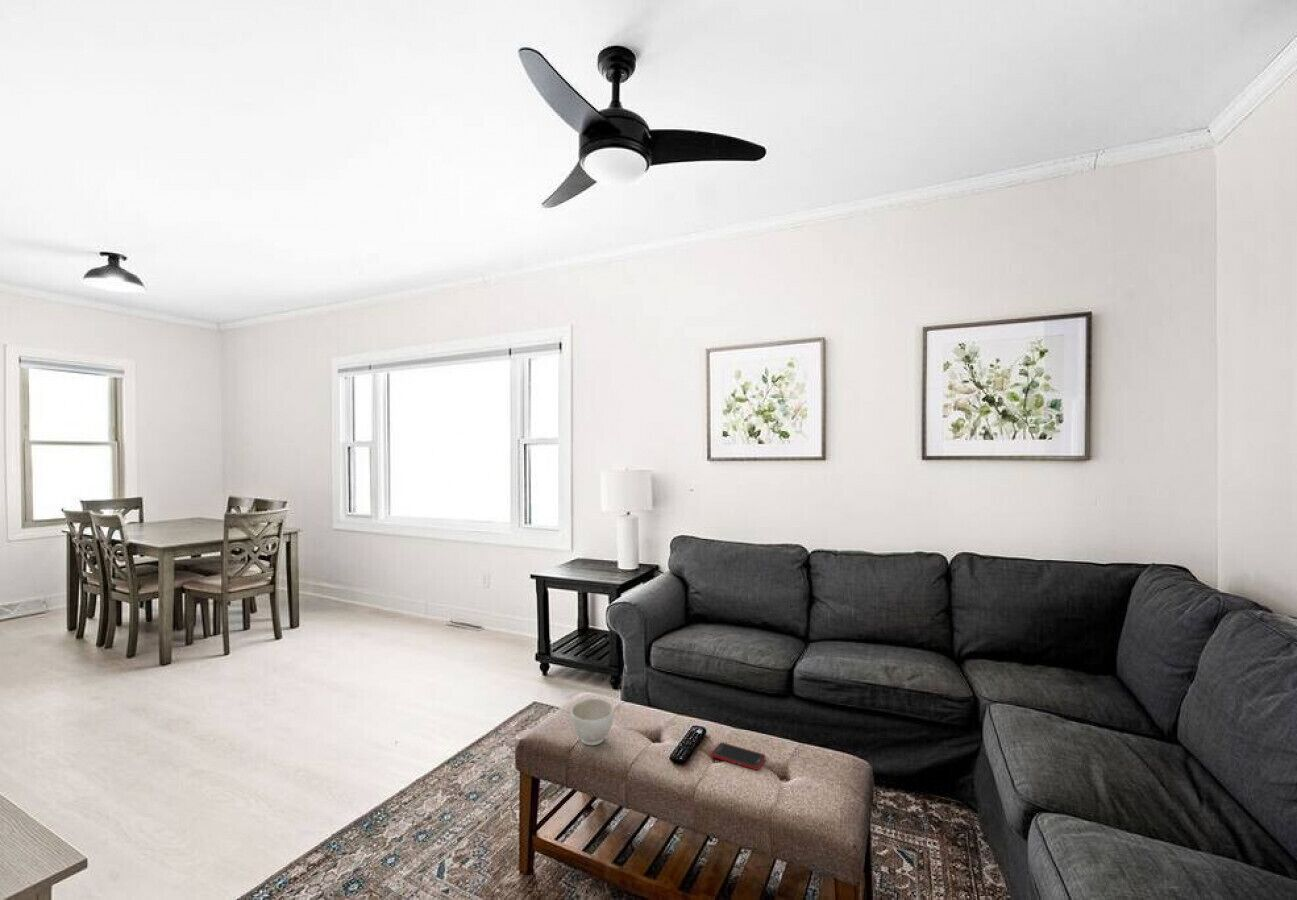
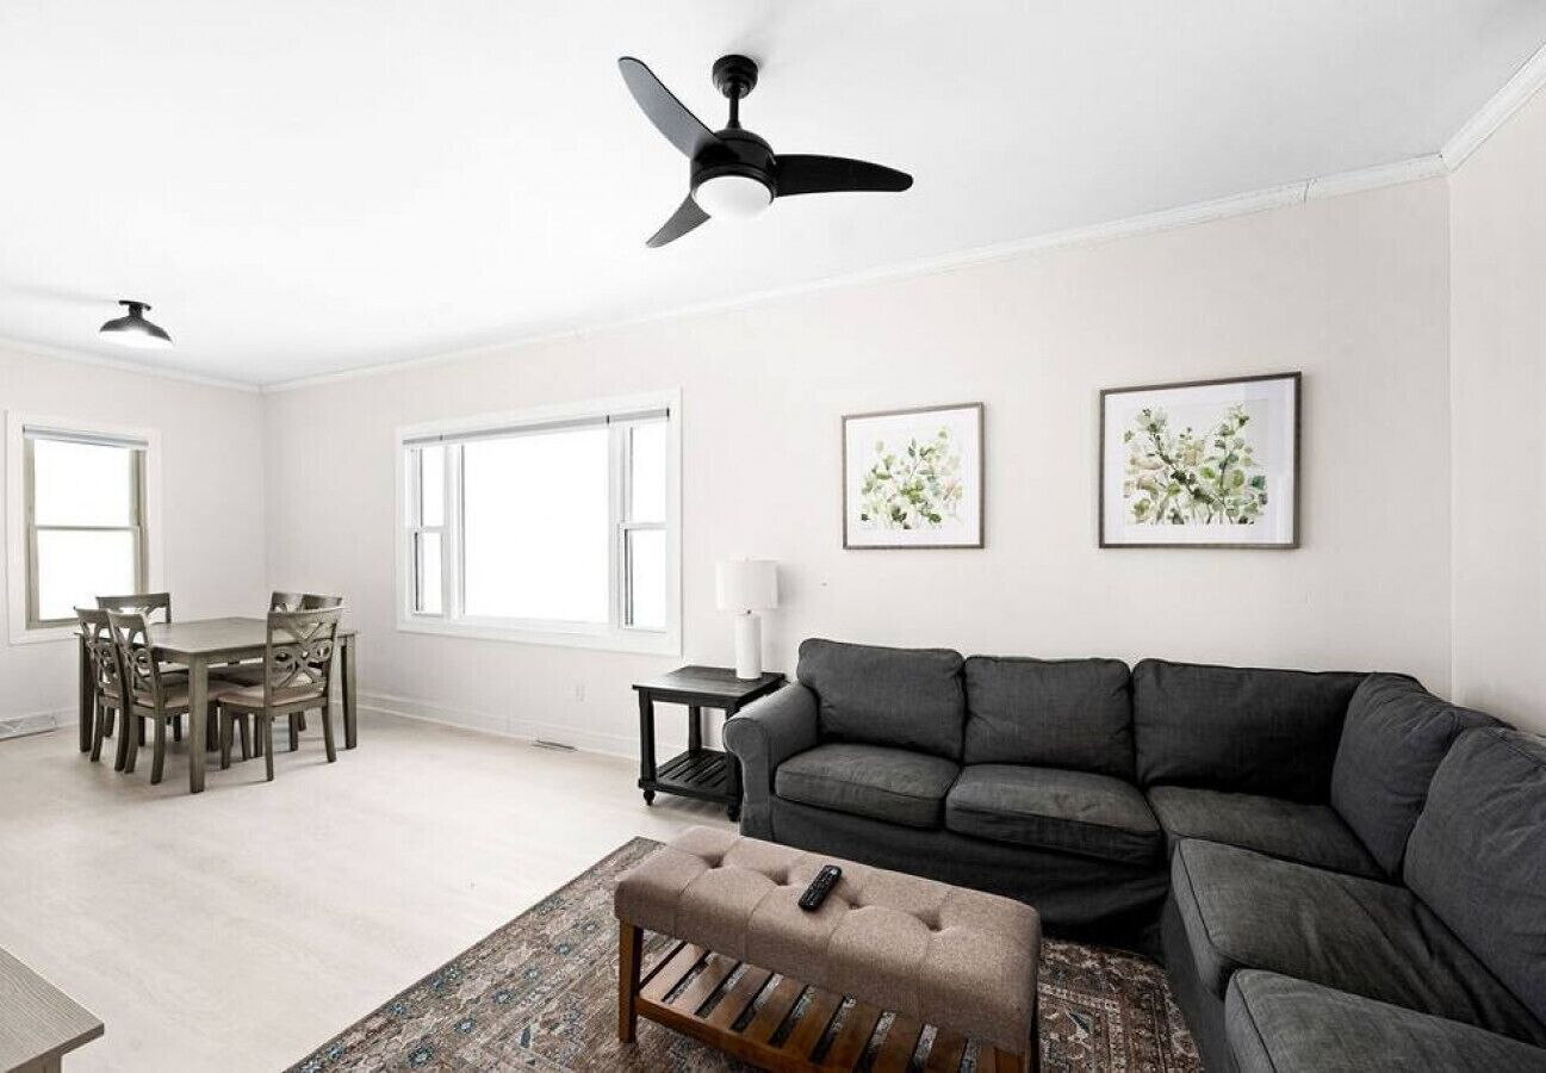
- bowl [570,698,615,746]
- cell phone [711,741,767,771]
